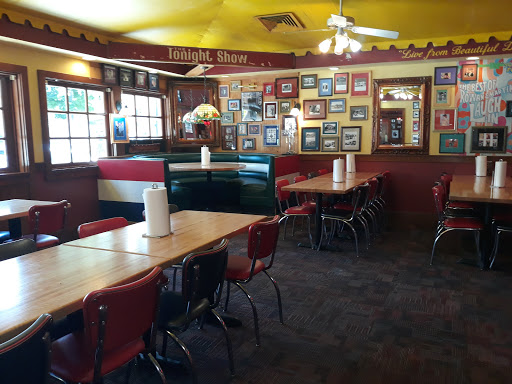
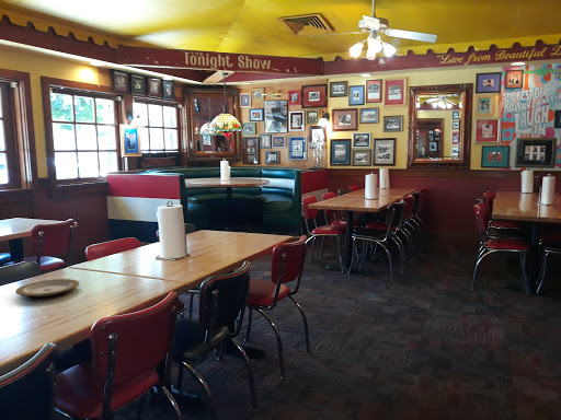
+ plate [14,278,80,298]
